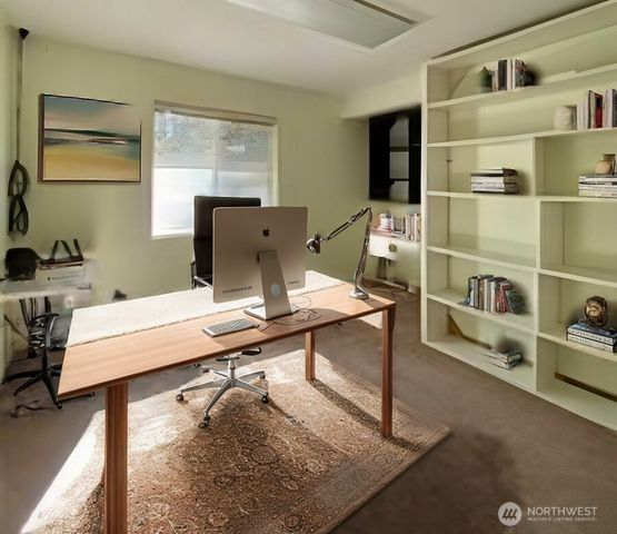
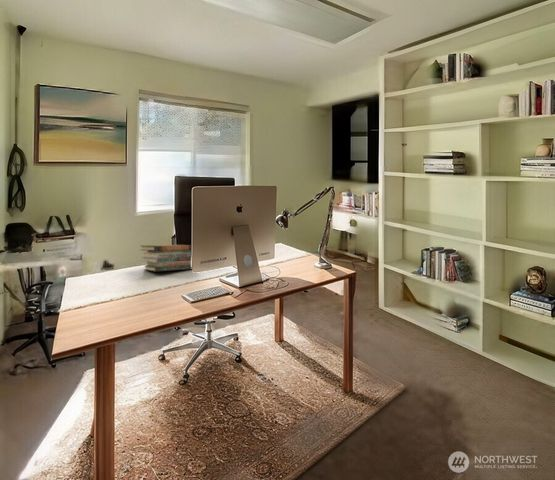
+ book stack [139,244,193,272]
